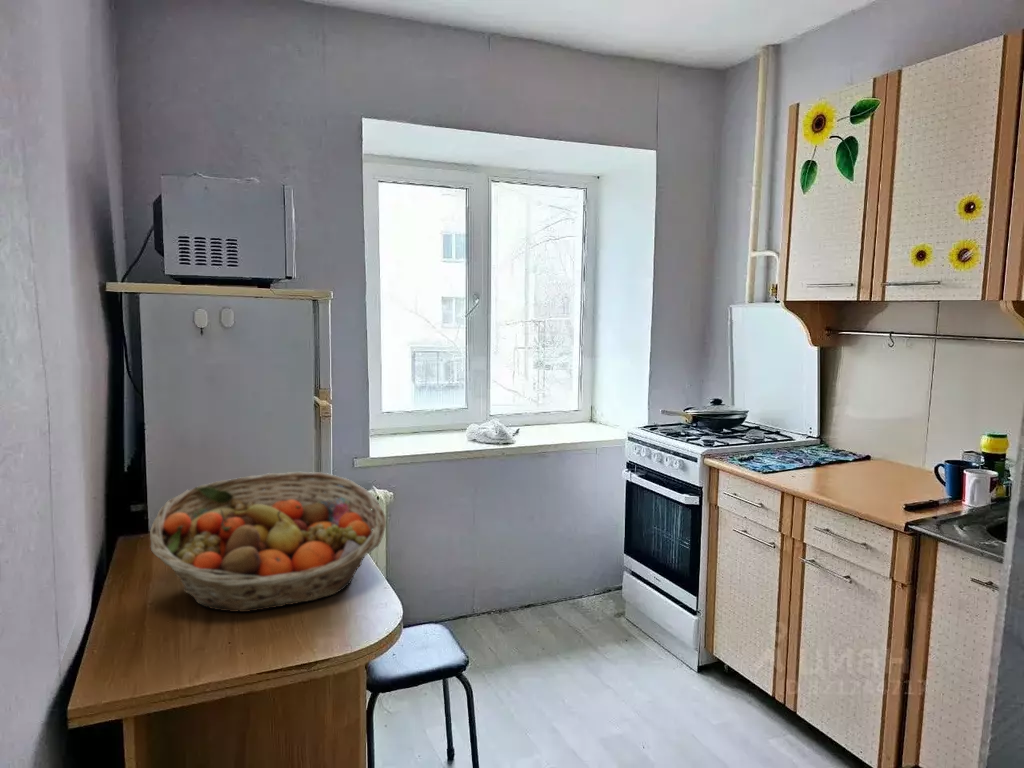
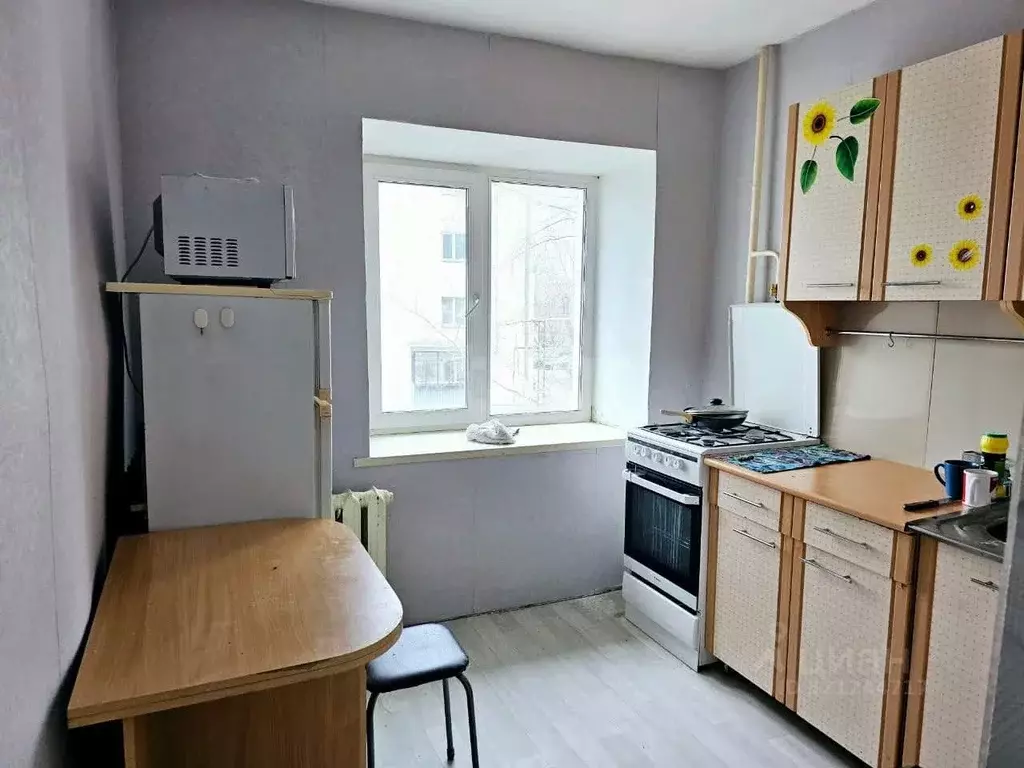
- fruit basket [149,471,387,613]
